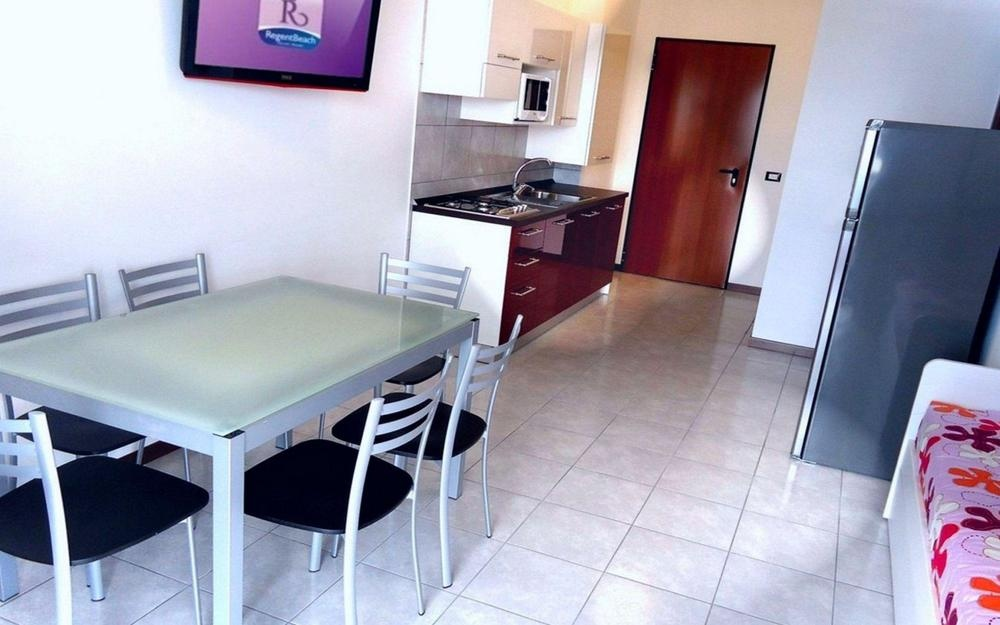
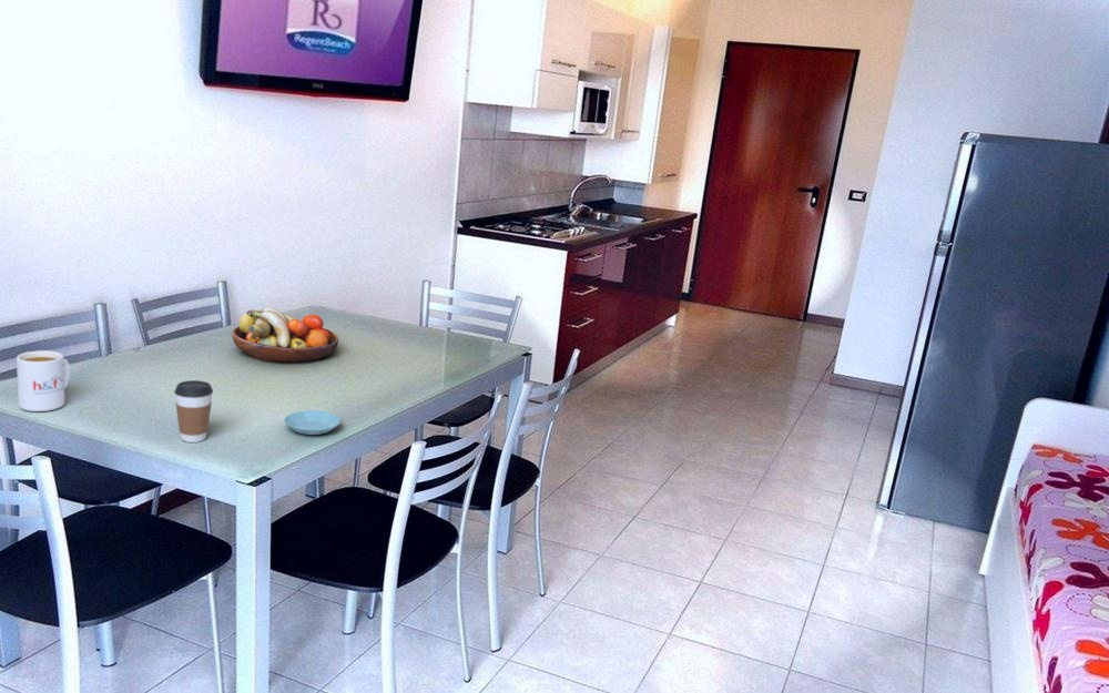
+ coffee cup [173,379,214,444]
+ saucer [283,409,342,436]
+ fruit bowl [231,306,339,364]
+ mug [16,349,71,412]
